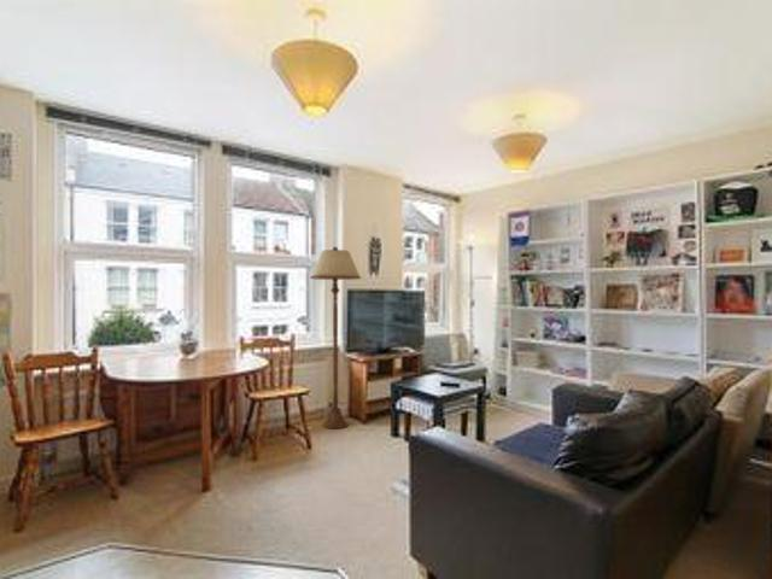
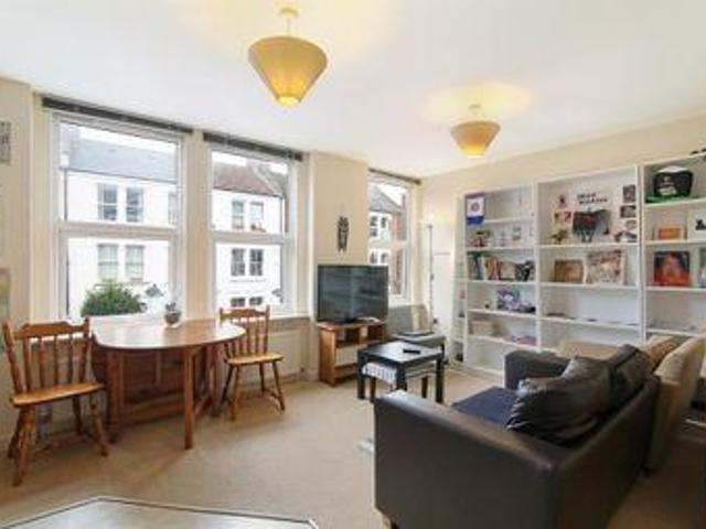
- floor lamp [309,246,362,429]
